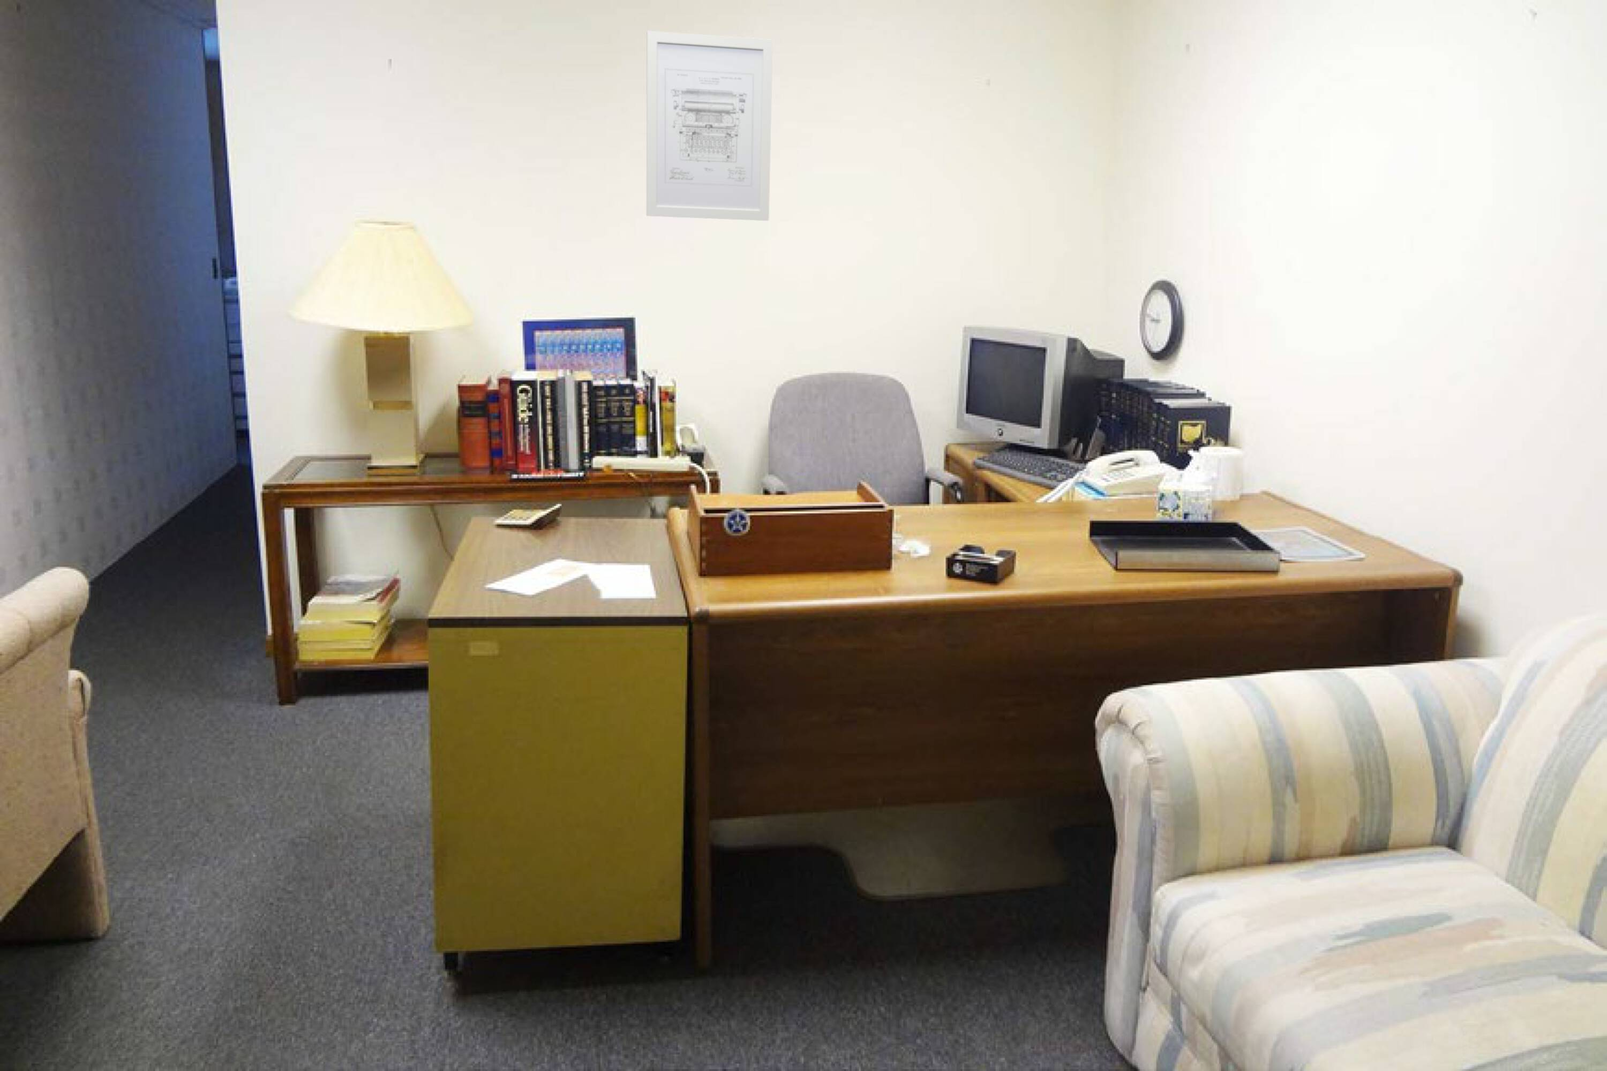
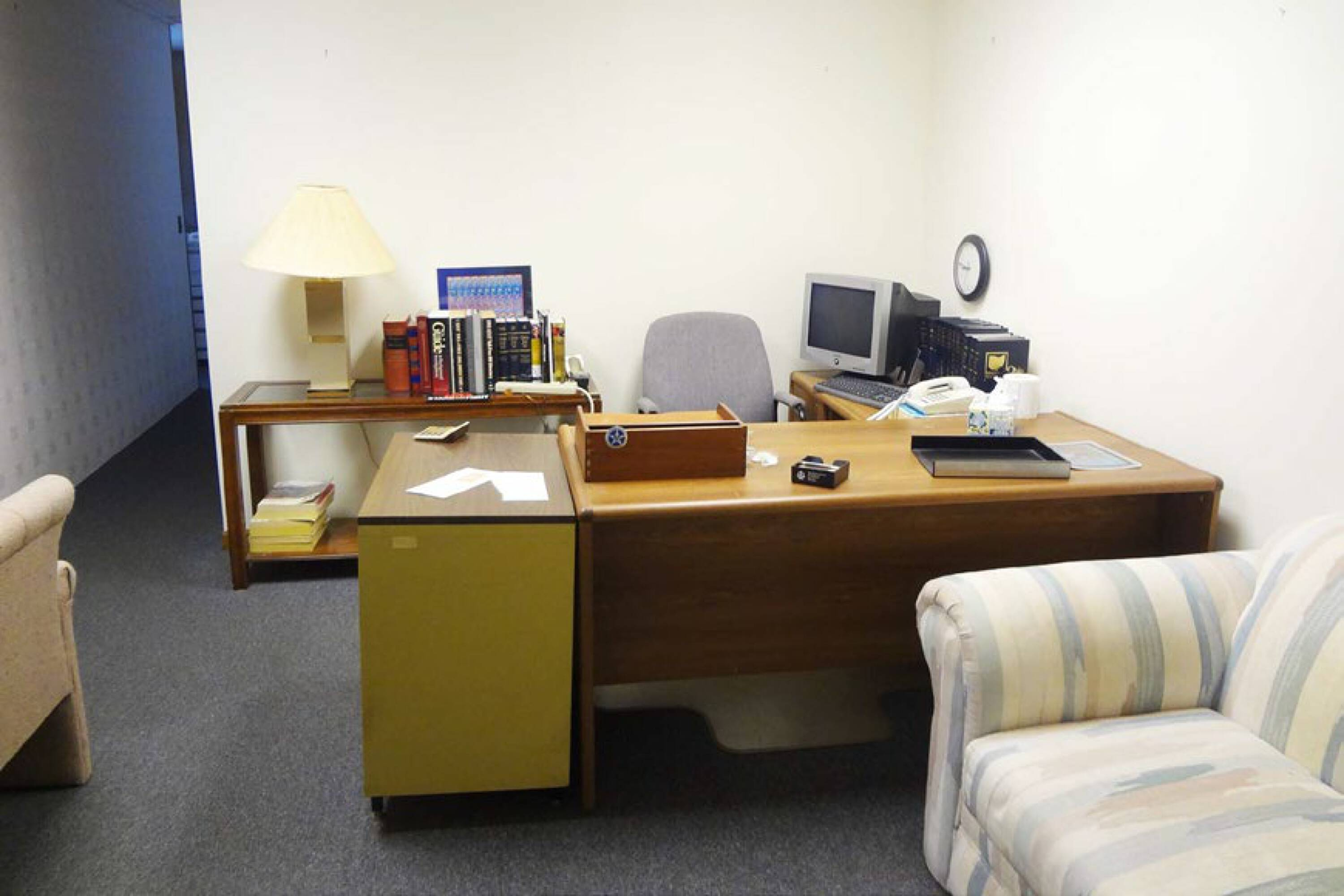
- wall art [646,31,774,221]
